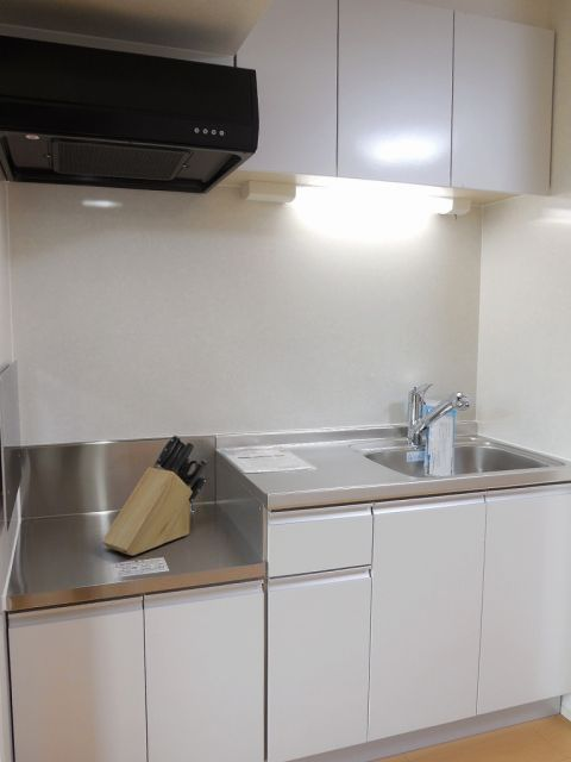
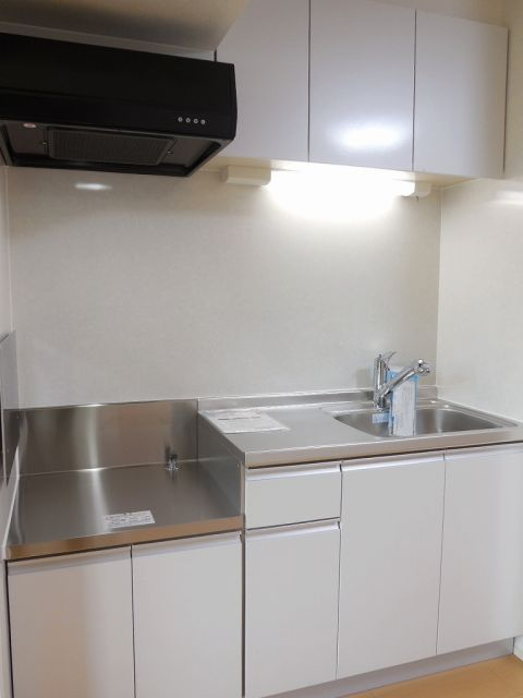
- knife block [101,433,208,556]
